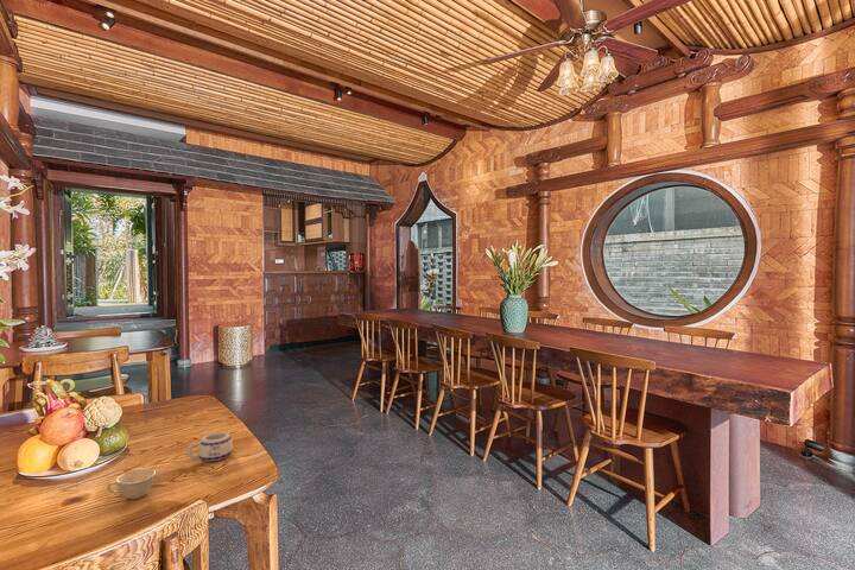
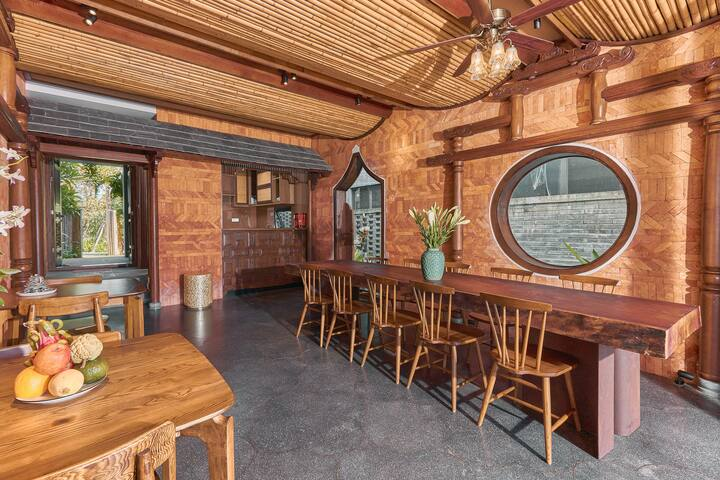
- mug [186,431,234,462]
- teacup [106,467,158,500]
